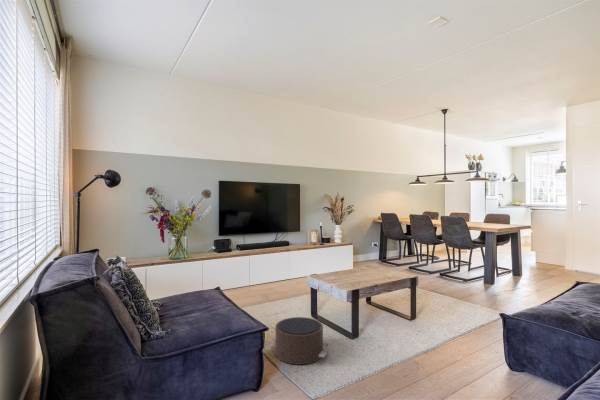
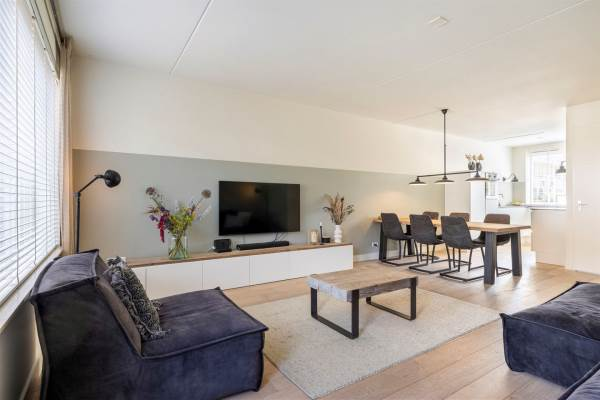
- pouf [265,316,330,366]
